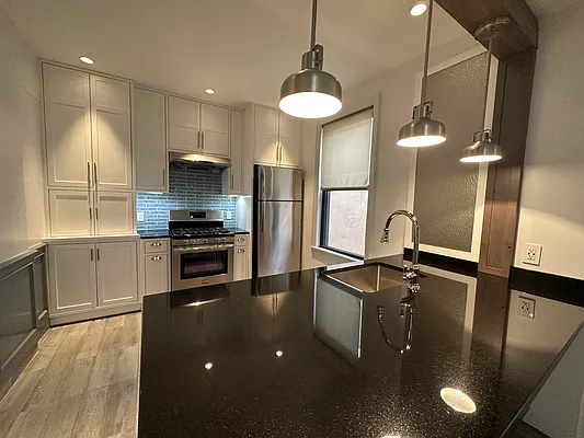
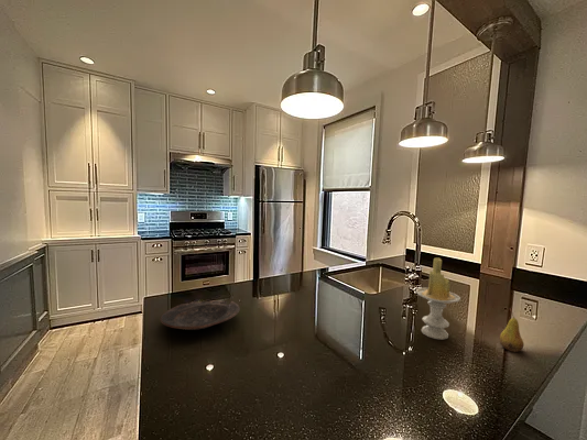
+ candle [415,256,461,341]
+ fruit [499,307,525,353]
+ bowl [159,299,241,331]
